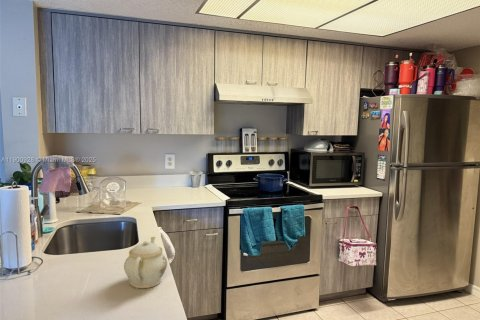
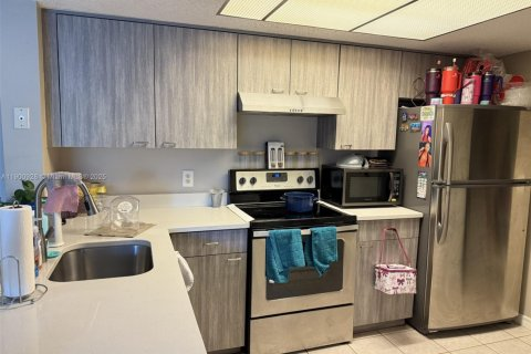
- teapot [123,236,168,289]
